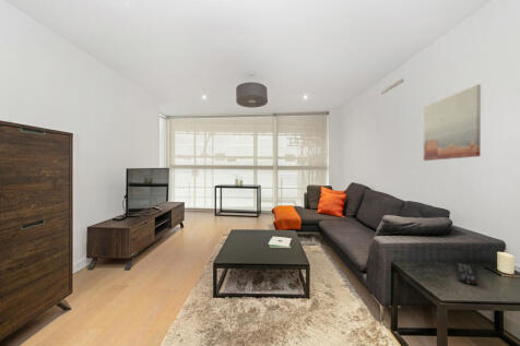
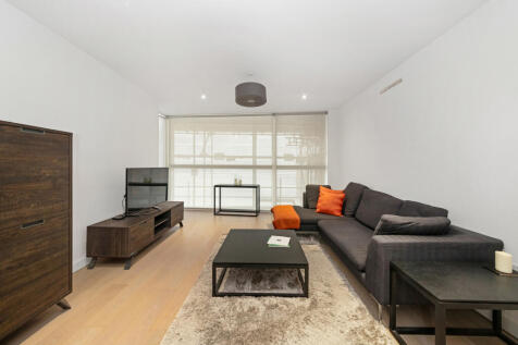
- wall art [423,83,482,162]
- remote control [456,262,478,287]
